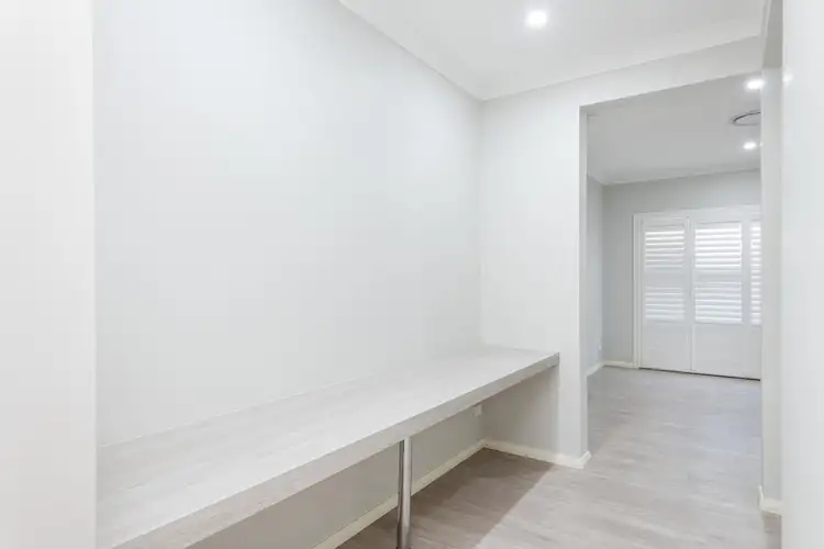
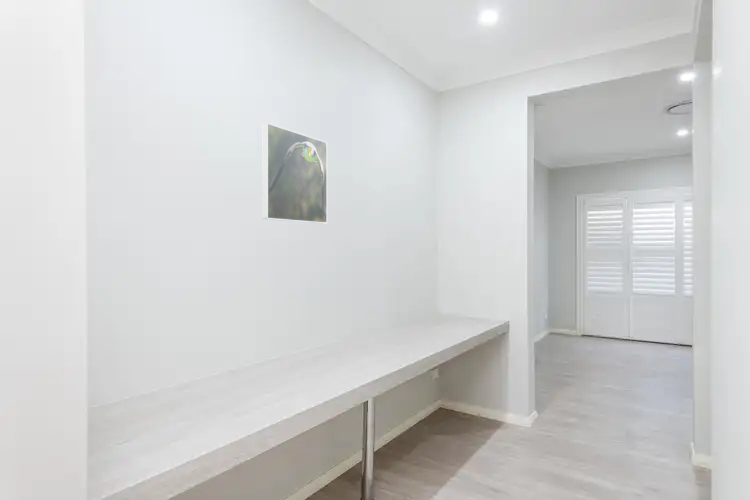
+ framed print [262,122,328,225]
